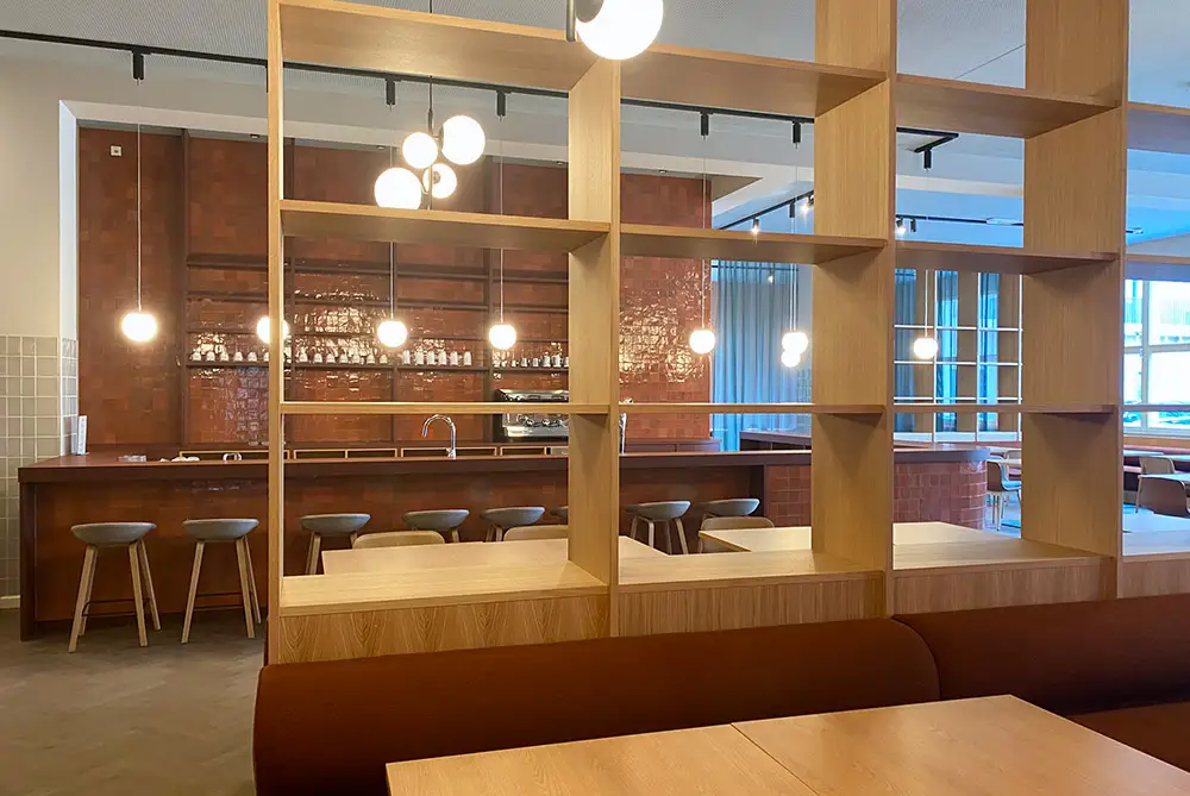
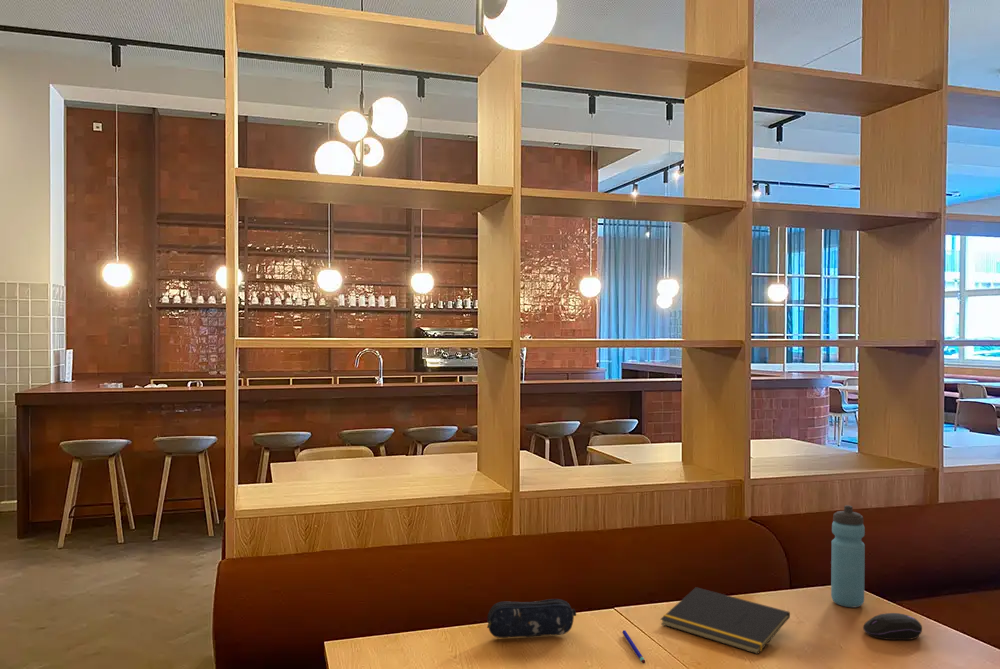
+ water bottle [830,504,866,608]
+ pen [621,629,646,665]
+ computer mouse [862,612,923,641]
+ notepad [660,586,791,655]
+ pencil case [486,598,577,639]
